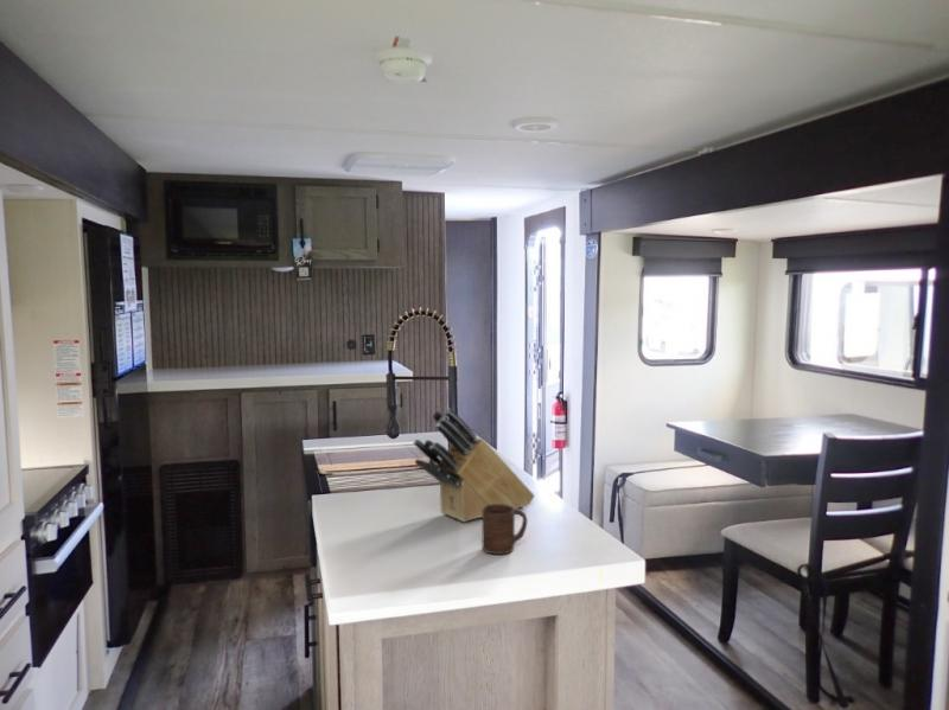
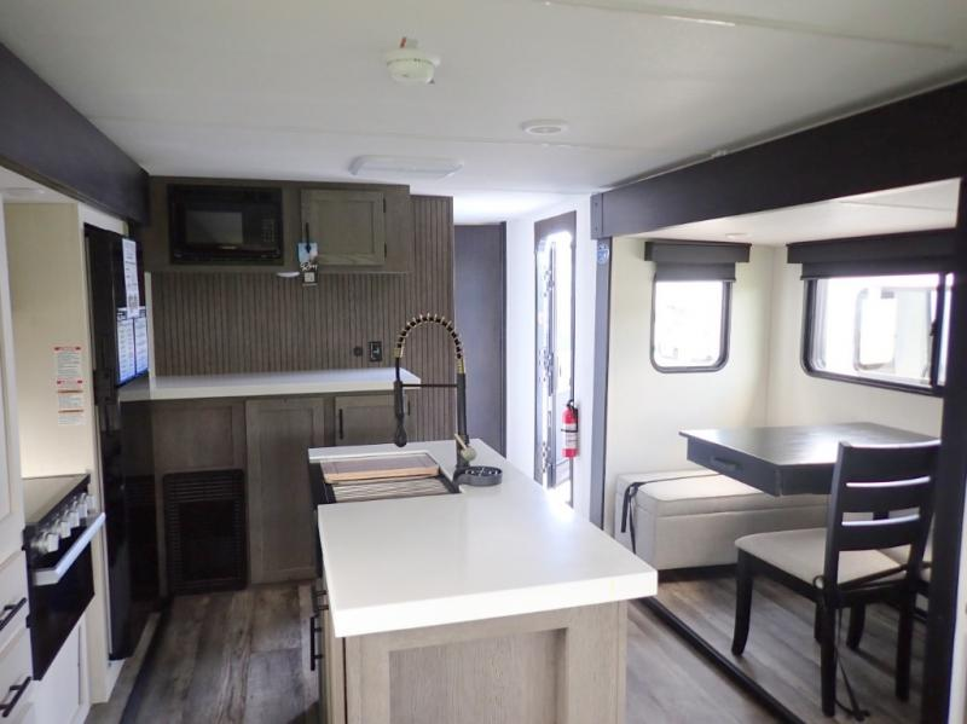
- cup [482,504,528,556]
- knife block [413,408,536,523]
